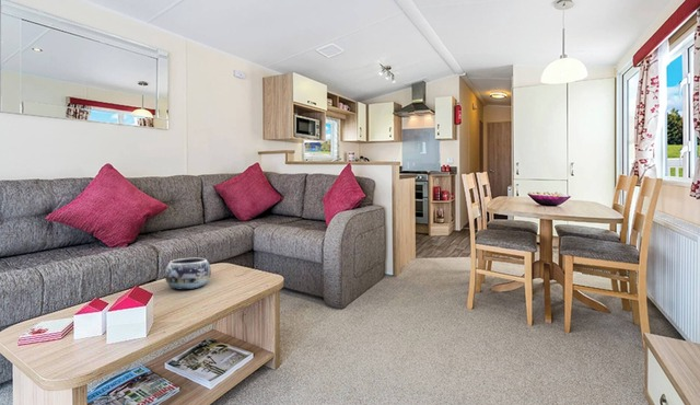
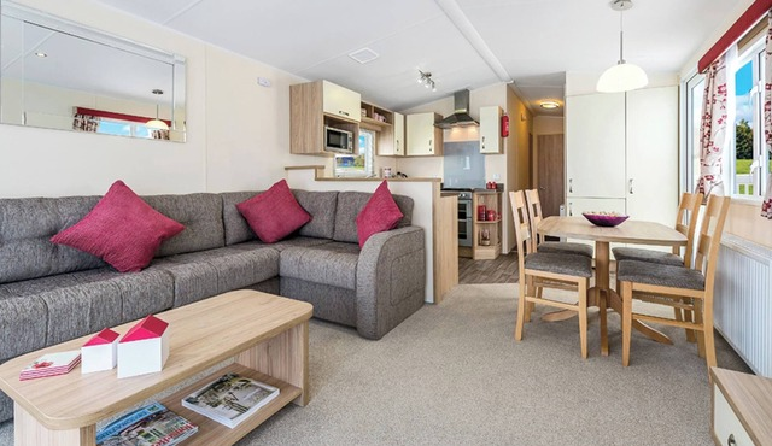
- decorative bowl [164,257,212,290]
